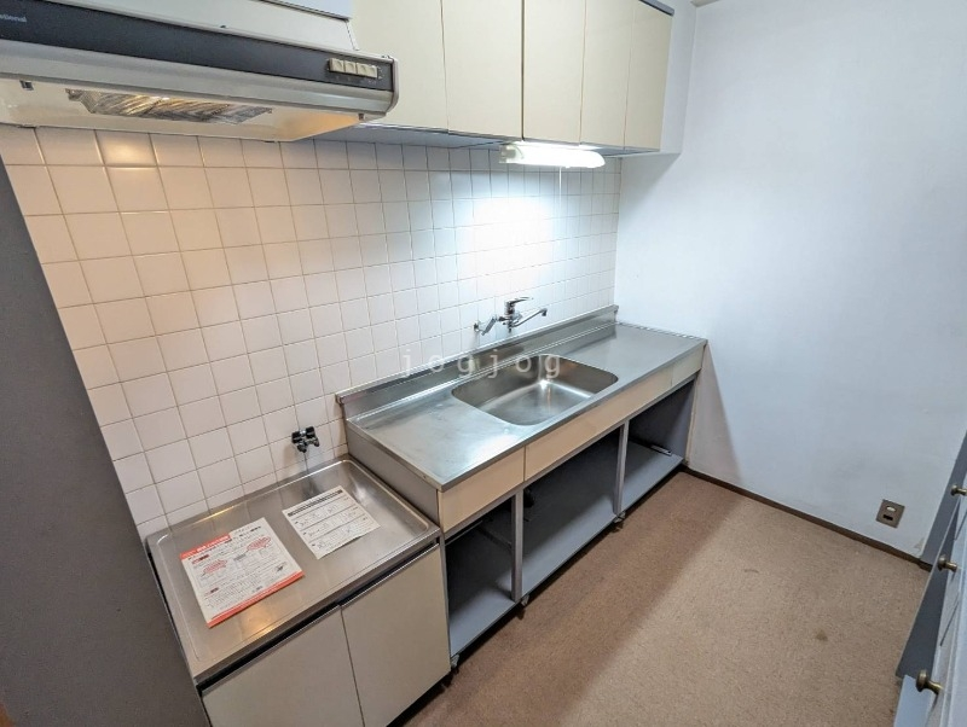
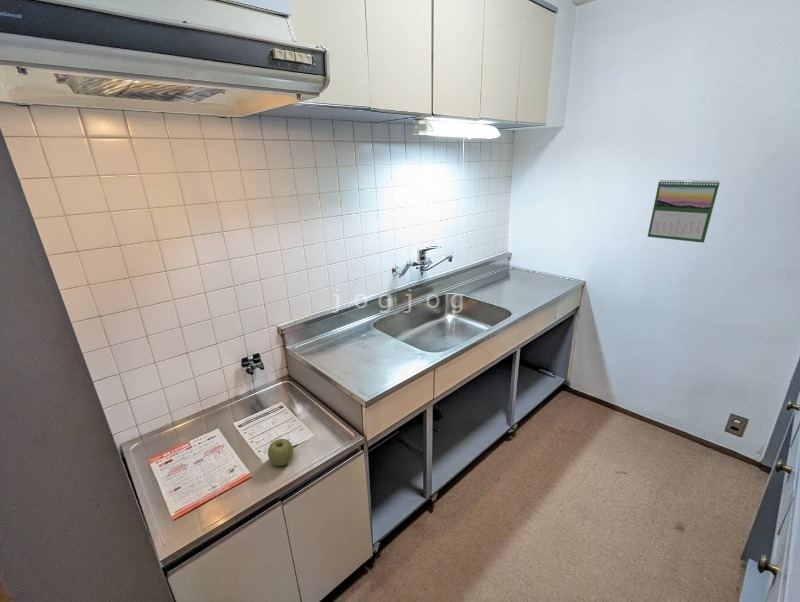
+ calendar [647,178,721,244]
+ apple [267,438,294,467]
